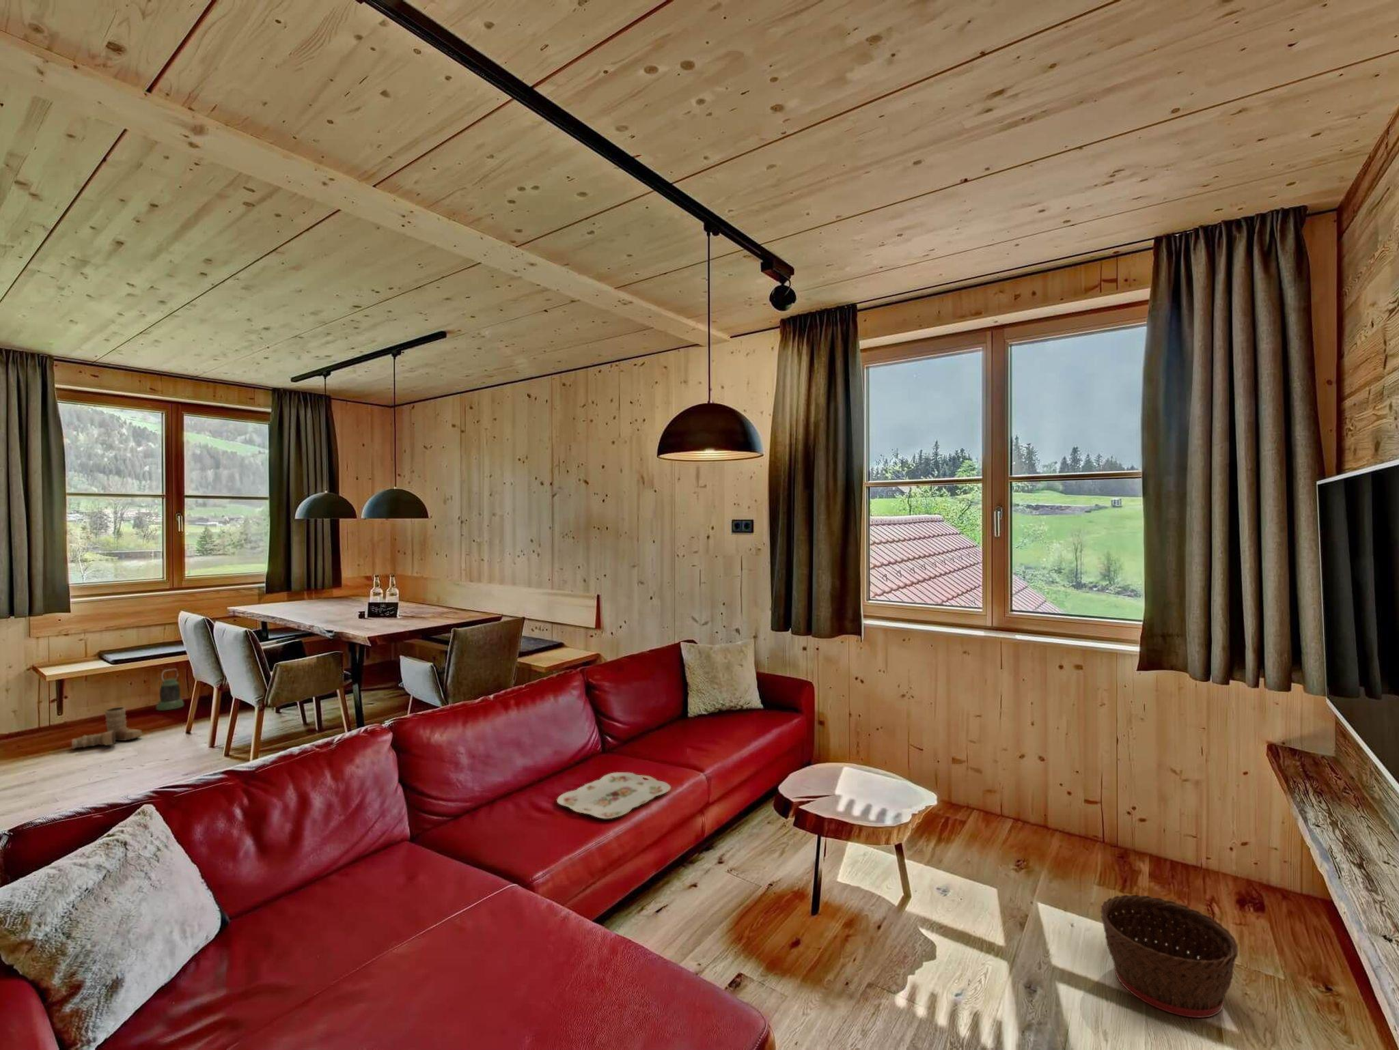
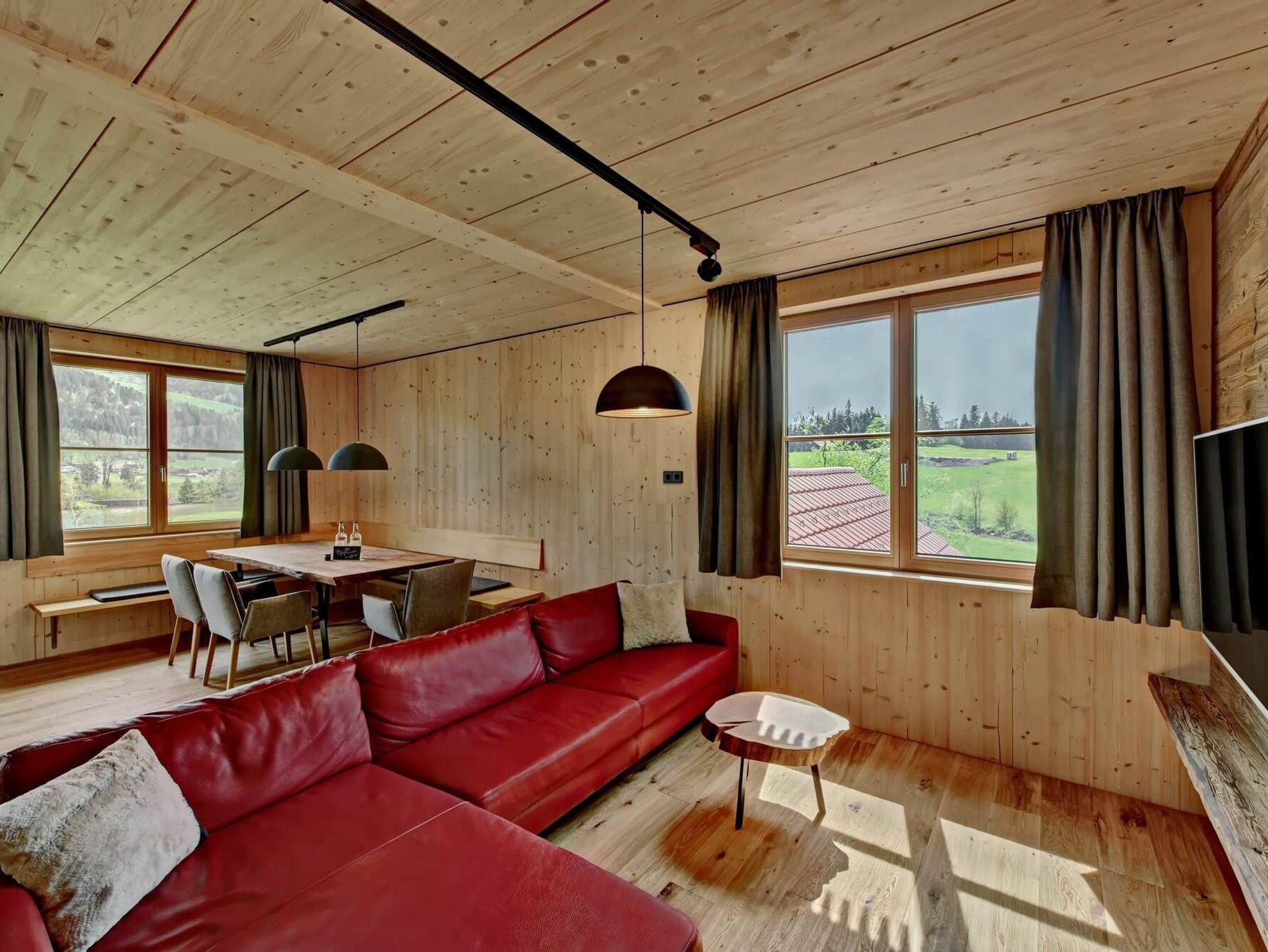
- serving tray [556,771,672,819]
- boots [71,707,142,750]
- lantern [156,668,184,711]
- basket [1099,893,1239,1019]
